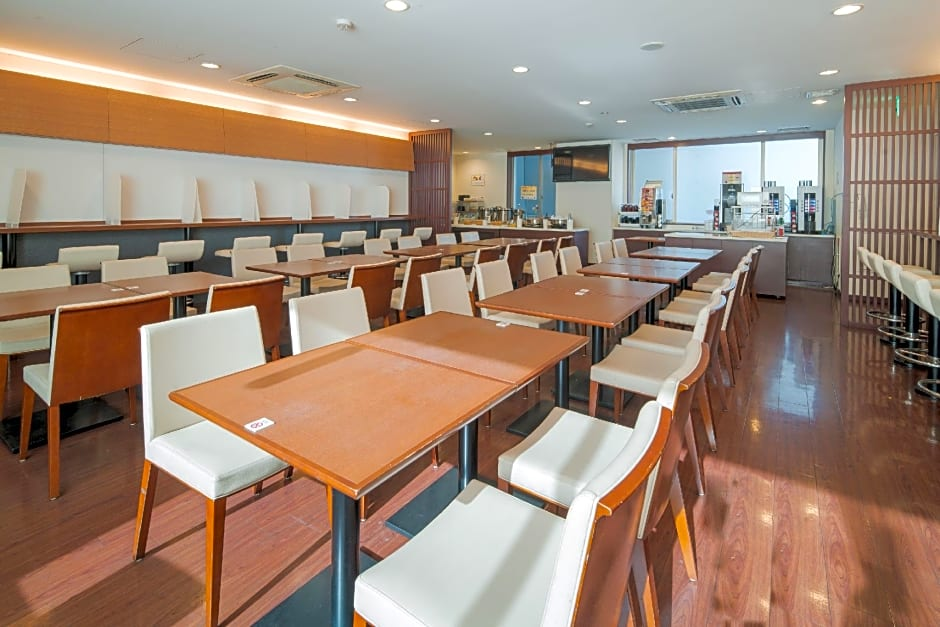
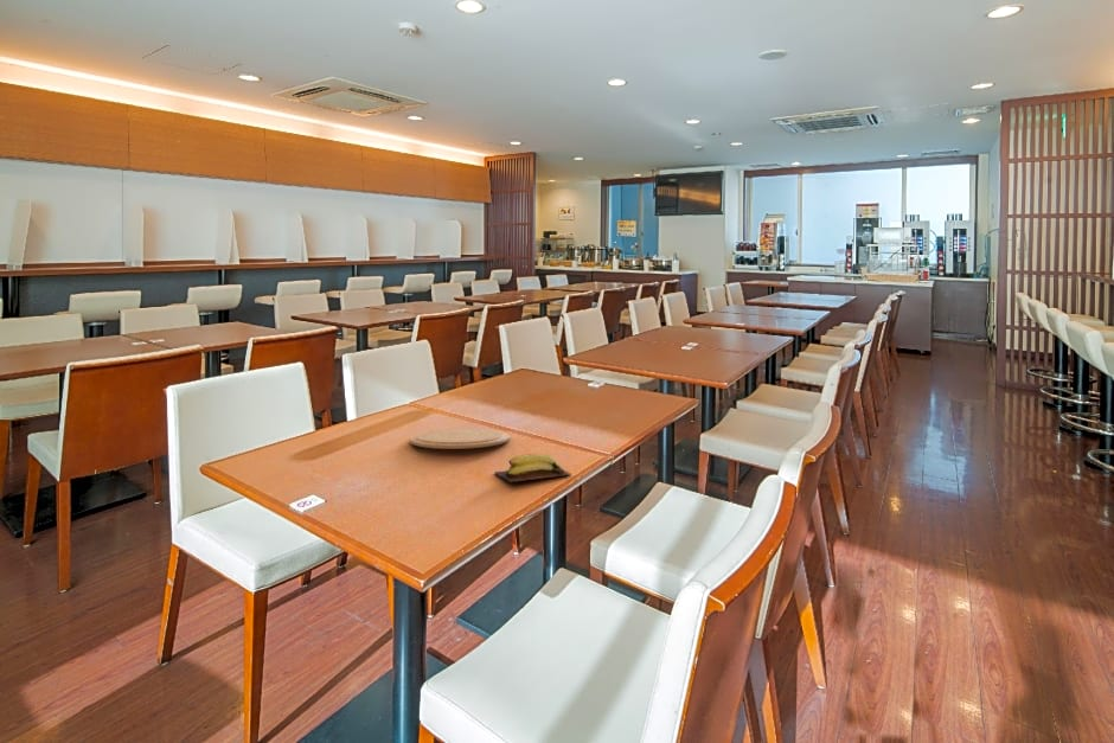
+ plate [409,427,511,450]
+ banana [493,453,571,483]
